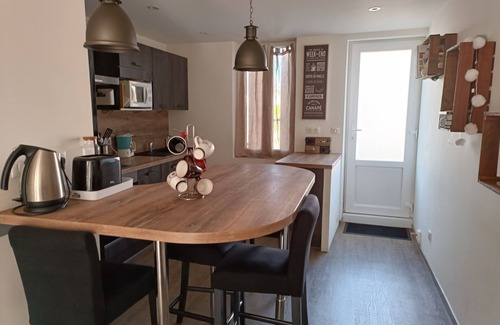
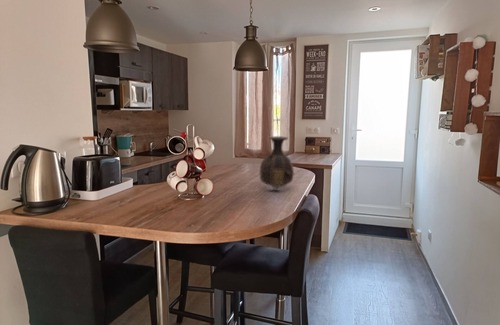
+ vase [259,135,295,190]
